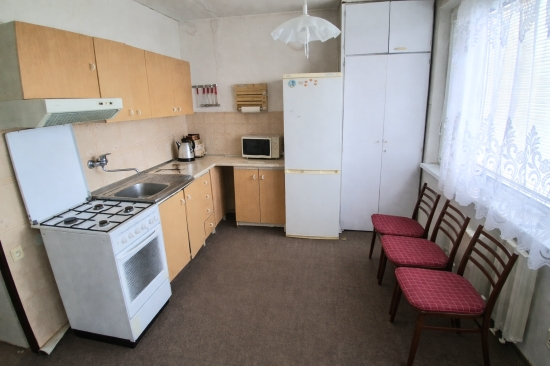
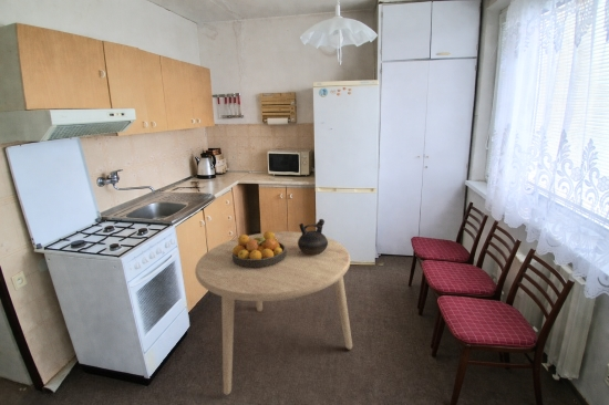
+ pitcher [298,218,328,255]
+ fruit bowl [231,230,286,269]
+ dining table [194,230,353,396]
